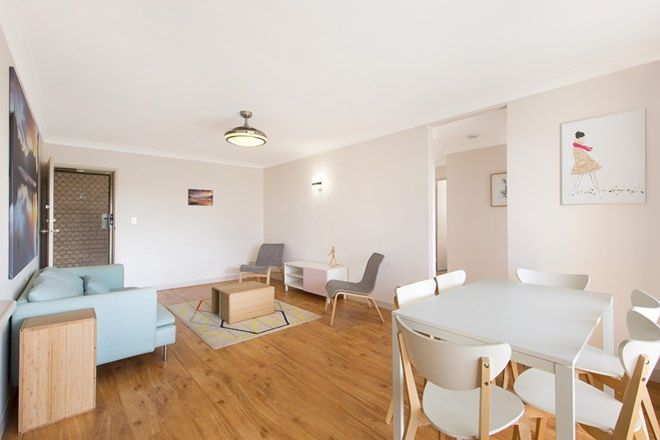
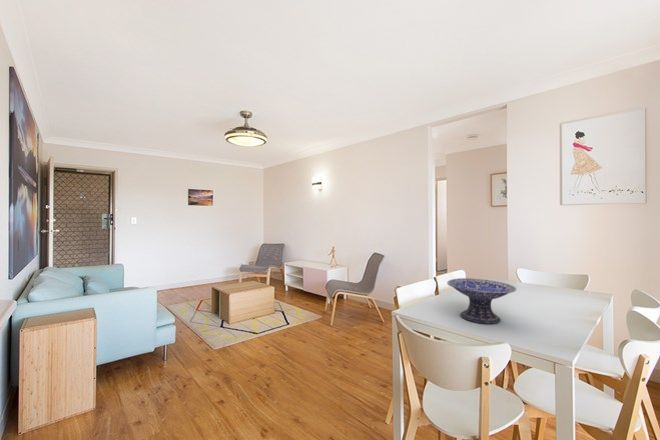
+ decorative bowl [446,277,518,325]
